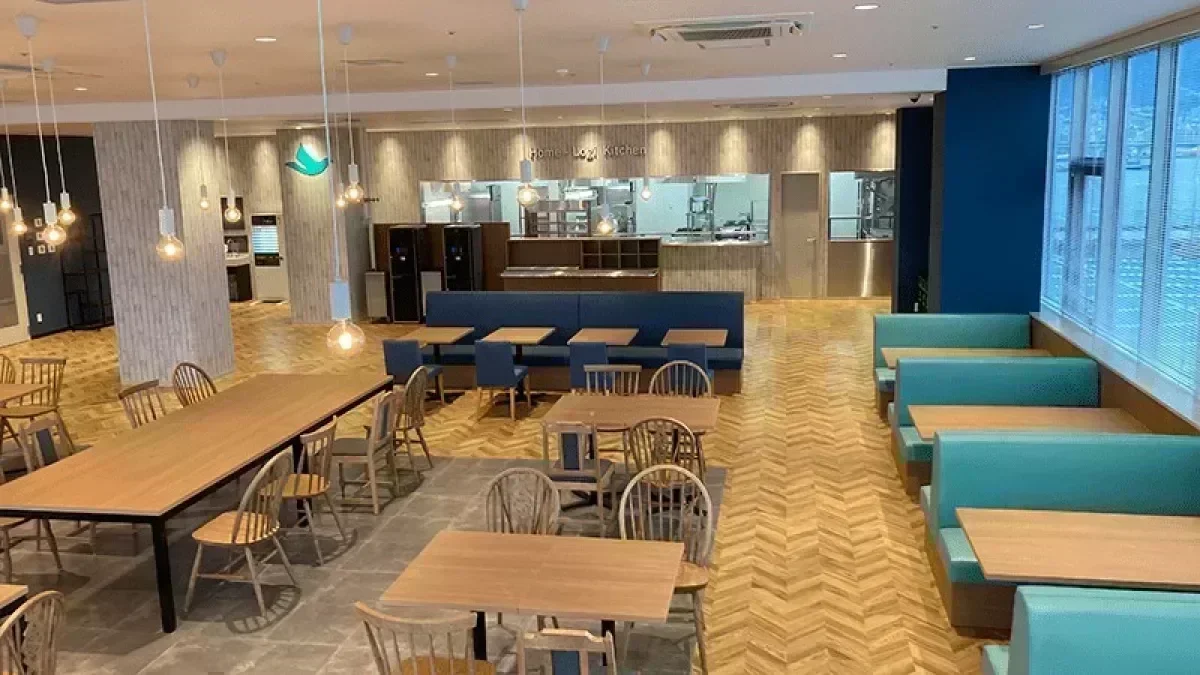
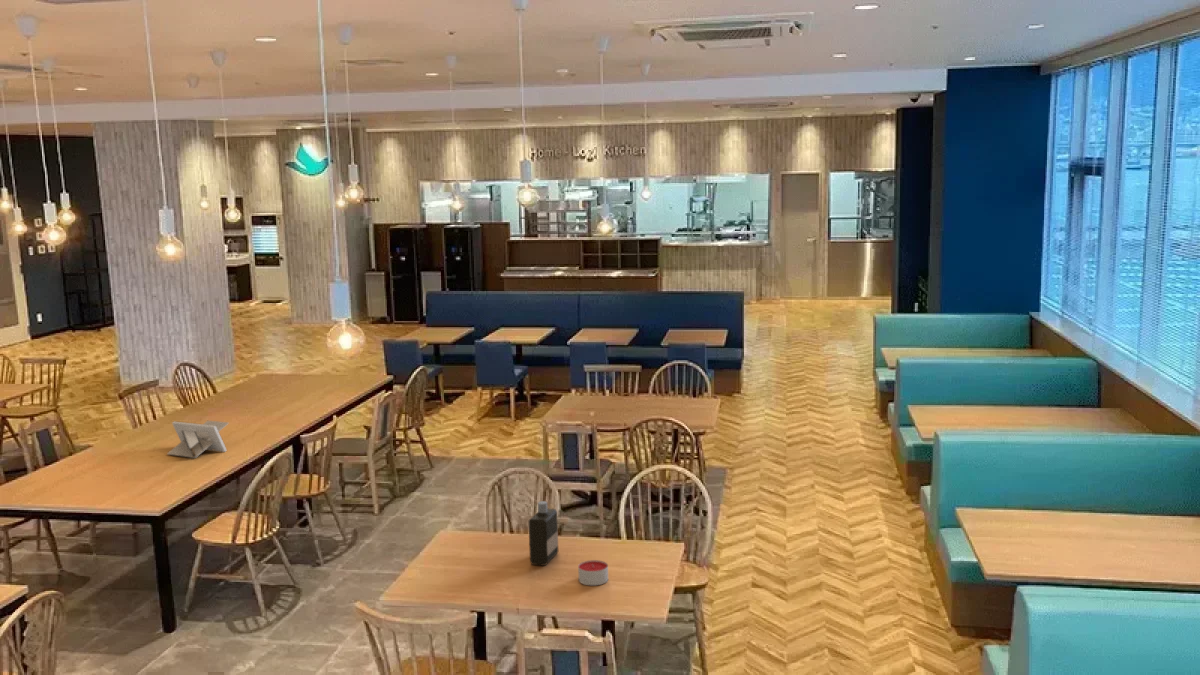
+ architectural model [166,420,230,459]
+ candle [577,559,609,586]
+ bottle [528,500,559,567]
